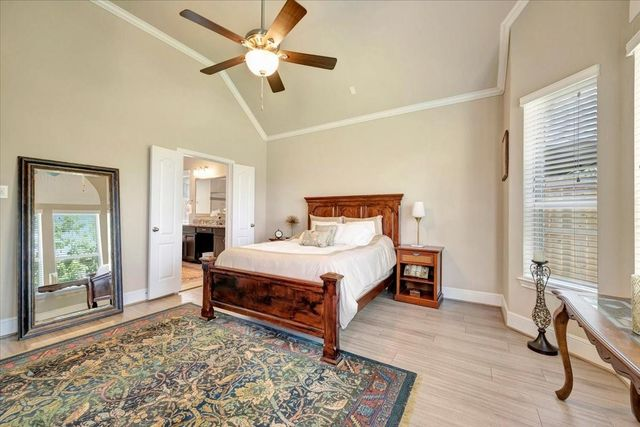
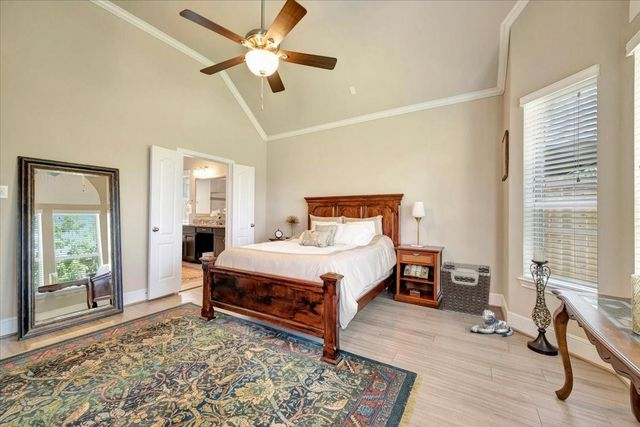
+ clothes hamper [439,261,492,318]
+ plush toy [470,309,514,337]
